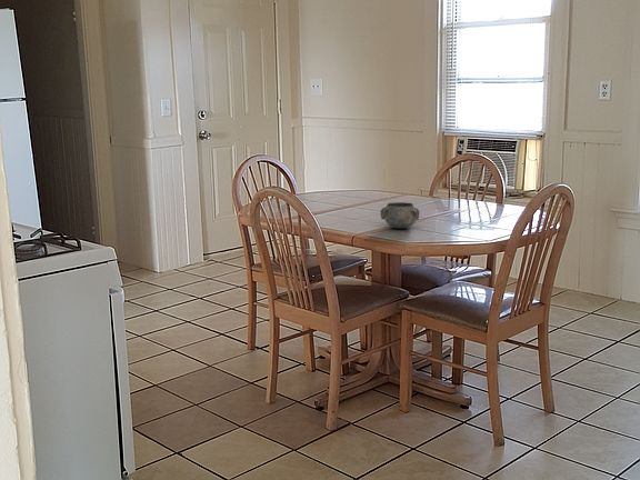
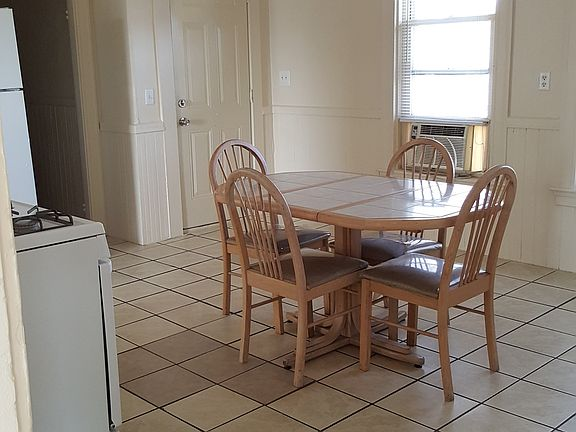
- decorative bowl [379,201,420,229]
